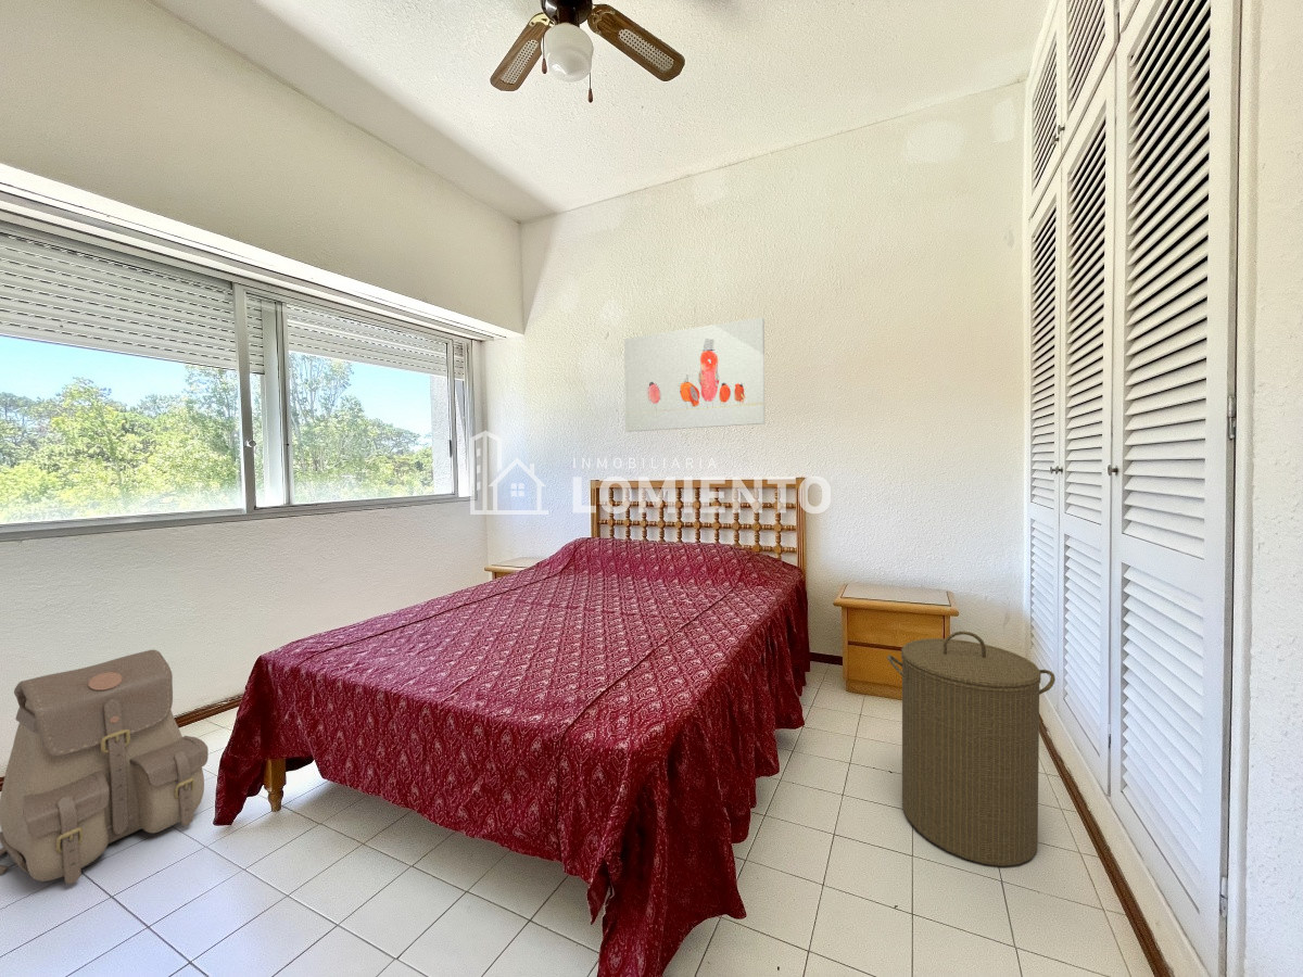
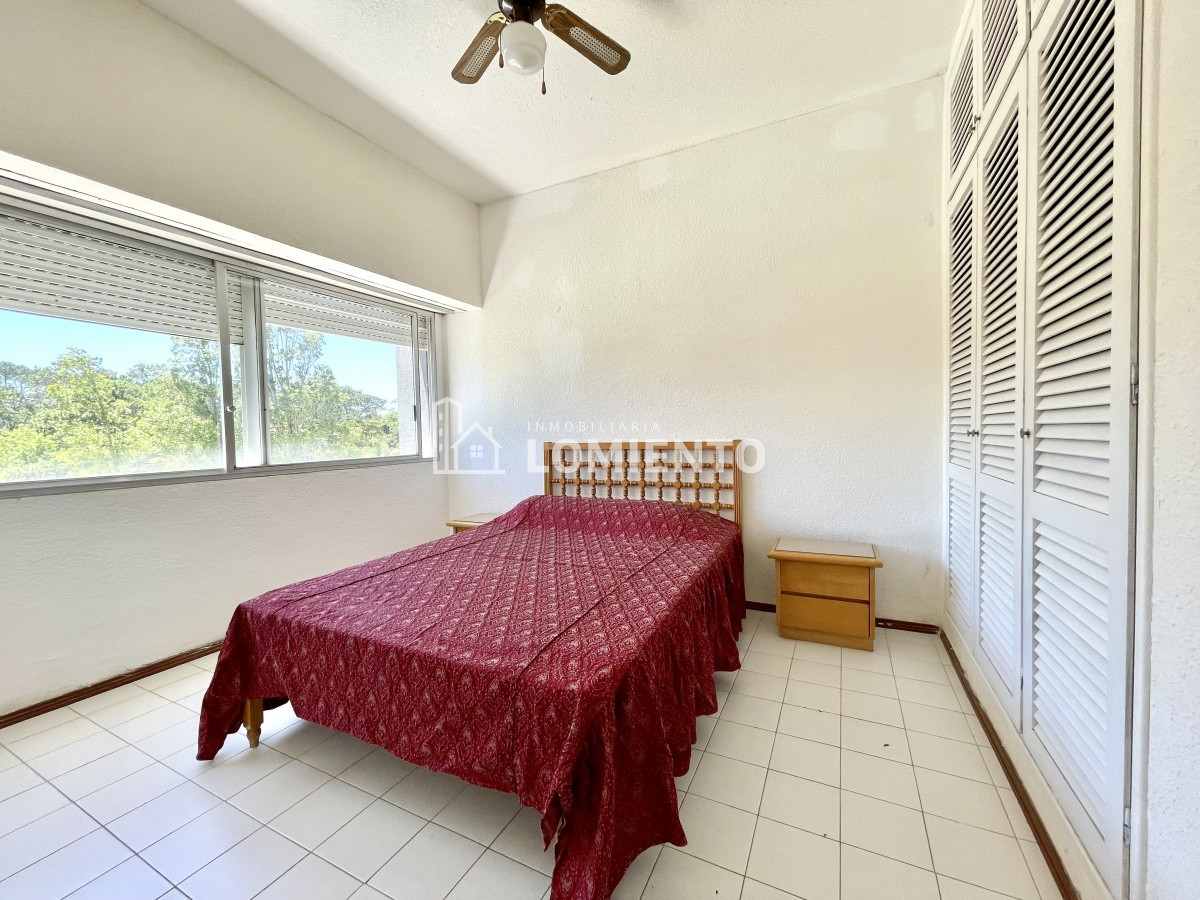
- backpack [0,648,210,885]
- laundry hamper [886,631,1057,867]
- wall art [623,316,766,433]
